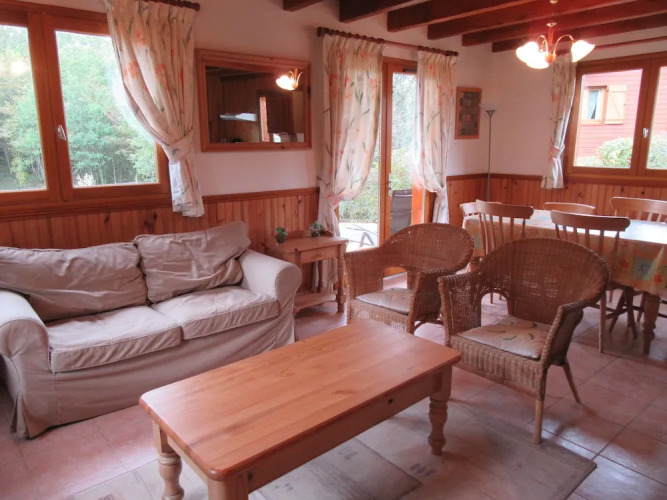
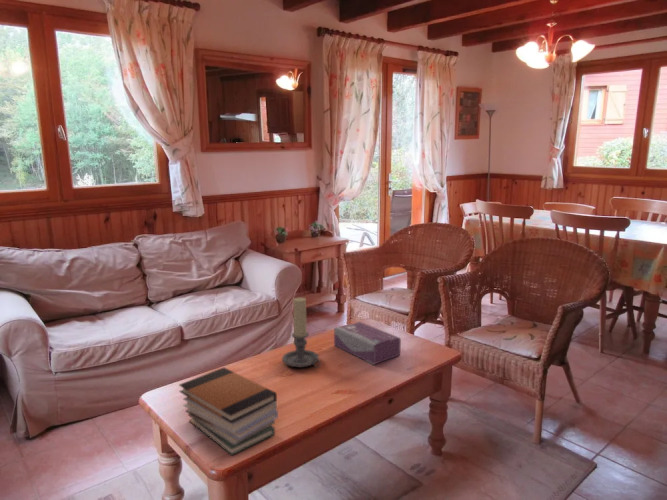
+ book stack [178,367,279,456]
+ tissue box [333,321,402,366]
+ candle holder [281,296,322,369]
